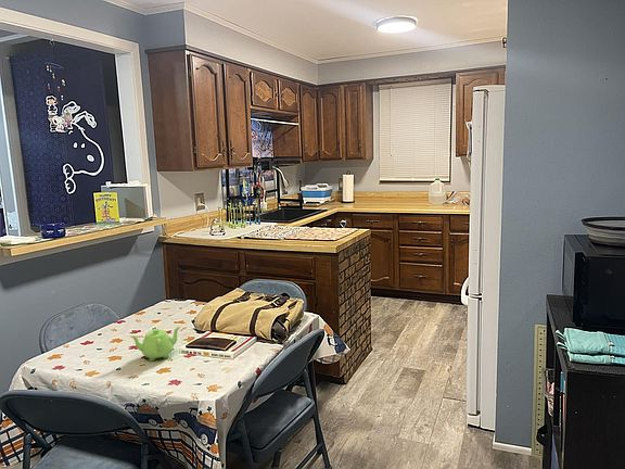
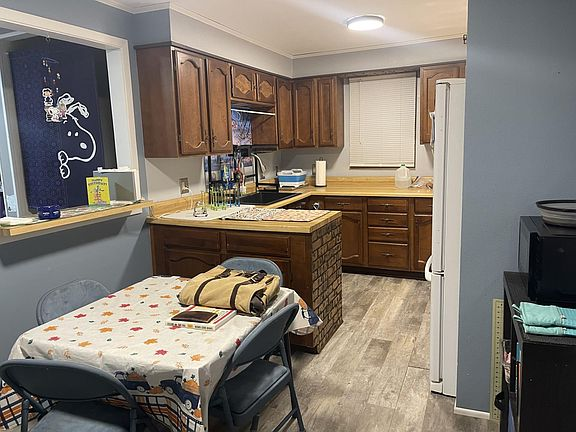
- teapot [128,326,181,363]
